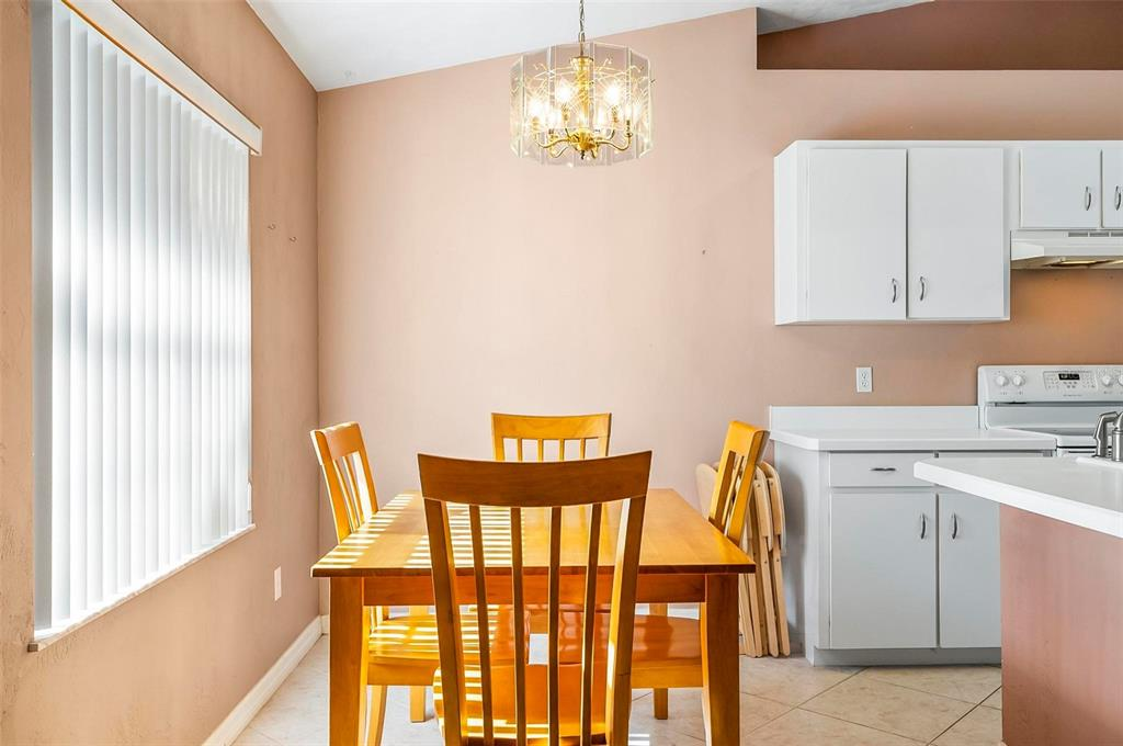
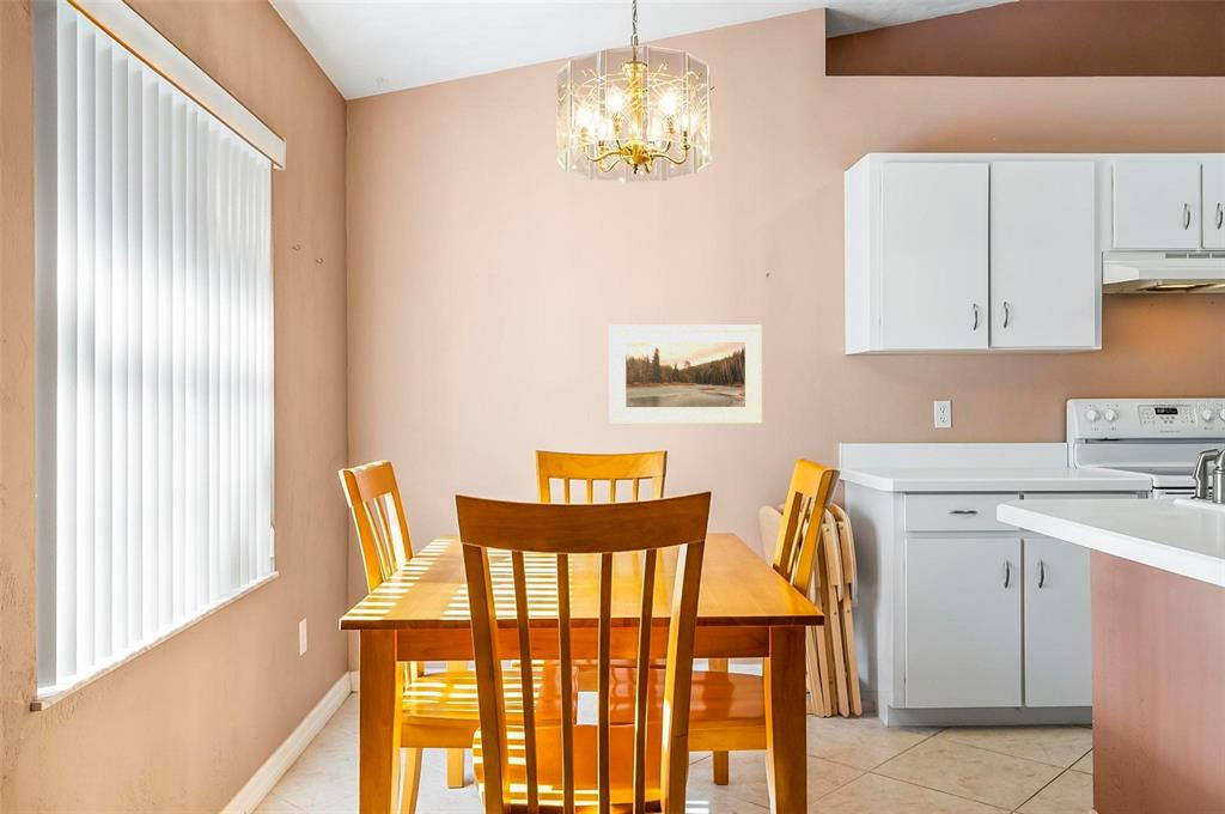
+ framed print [608,324,763,425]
